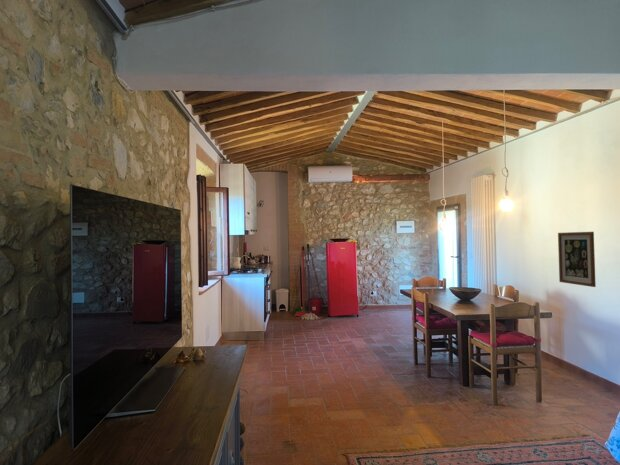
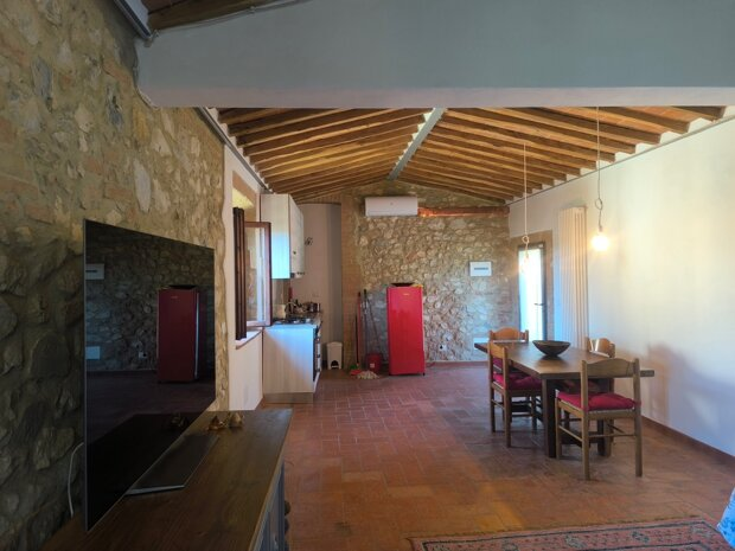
- wall art [557,231,597,288]
